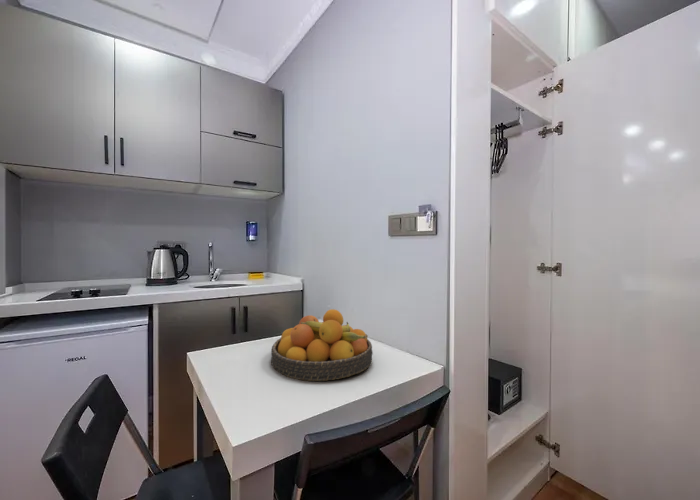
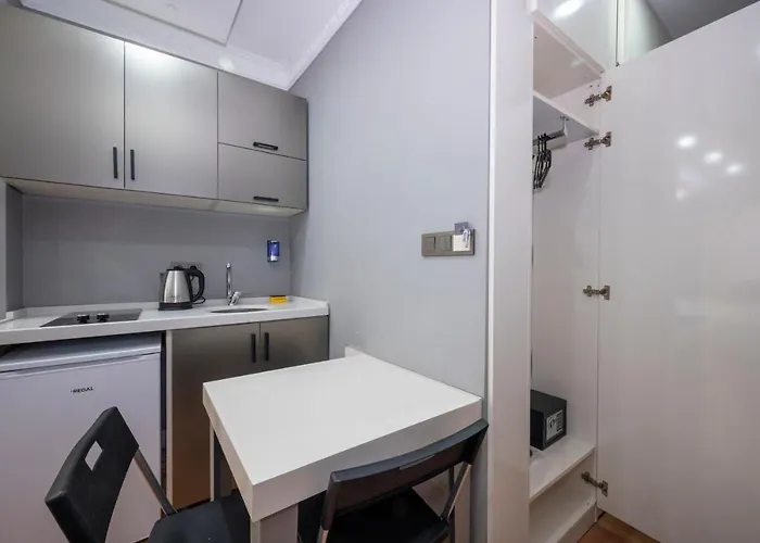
- fruit bowl [270,308,374,382]
